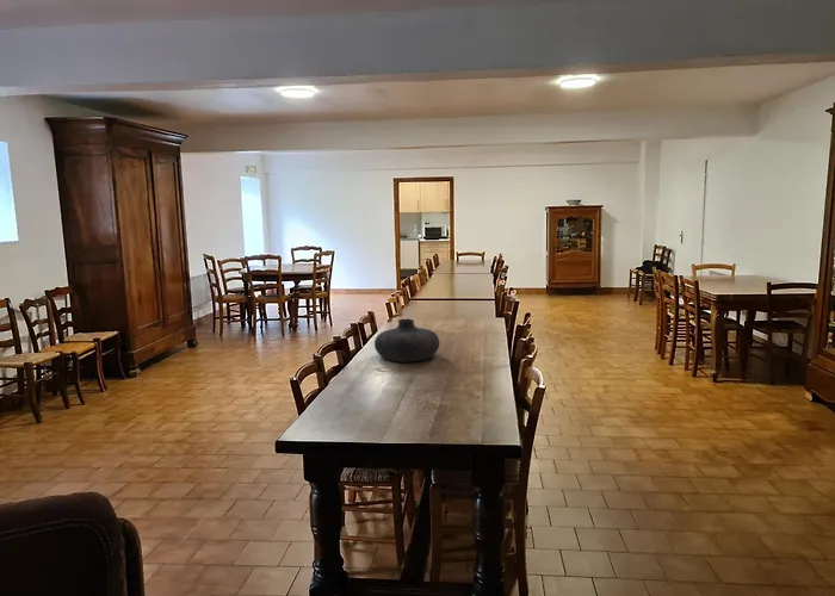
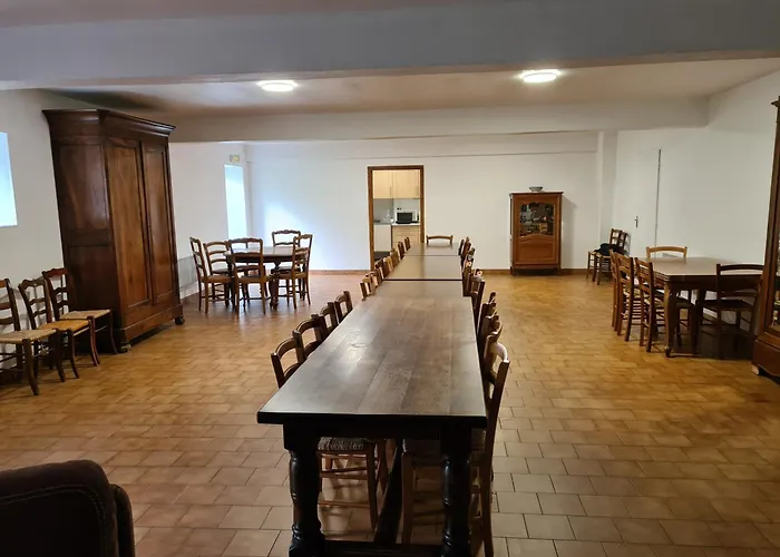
- vase [373,317,440,364]
